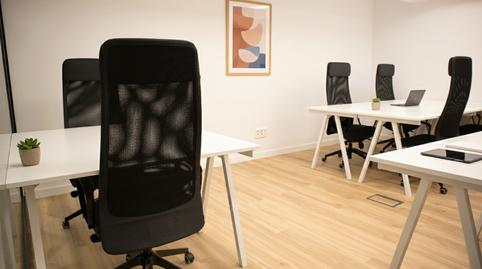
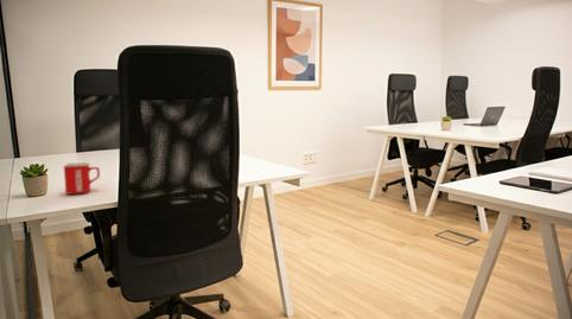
+ mug [62,161,101,196]
